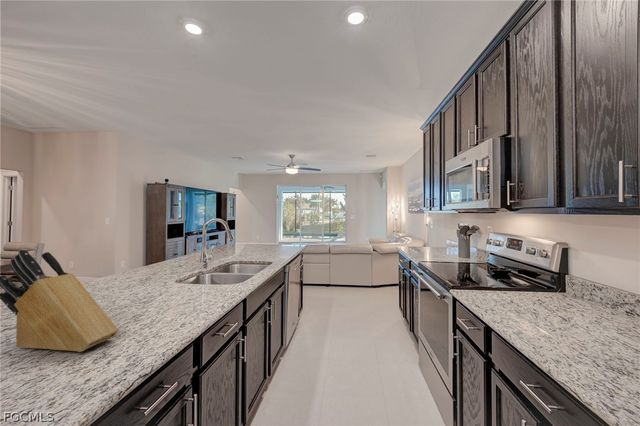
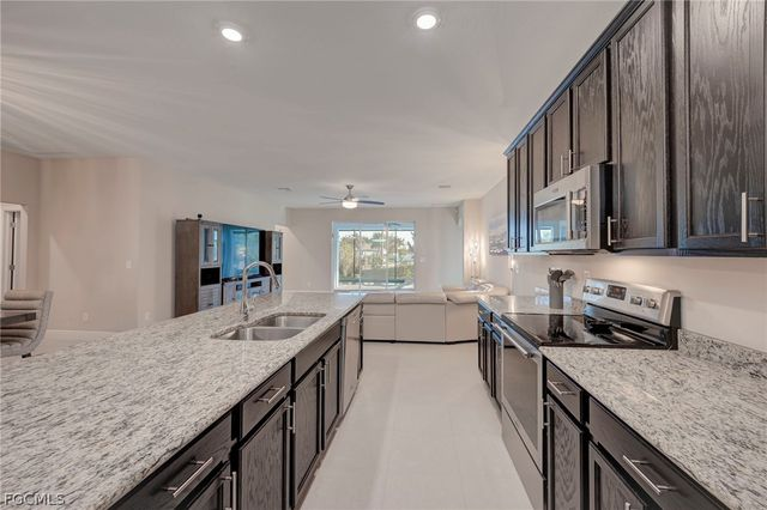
- knife block [0,248,120,353]
